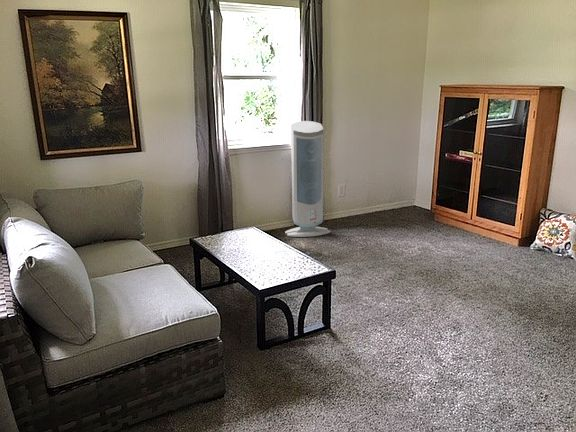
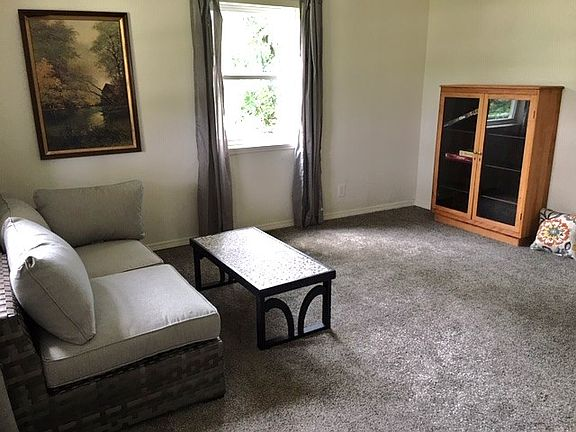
- air purifier [284,120,331,238]
